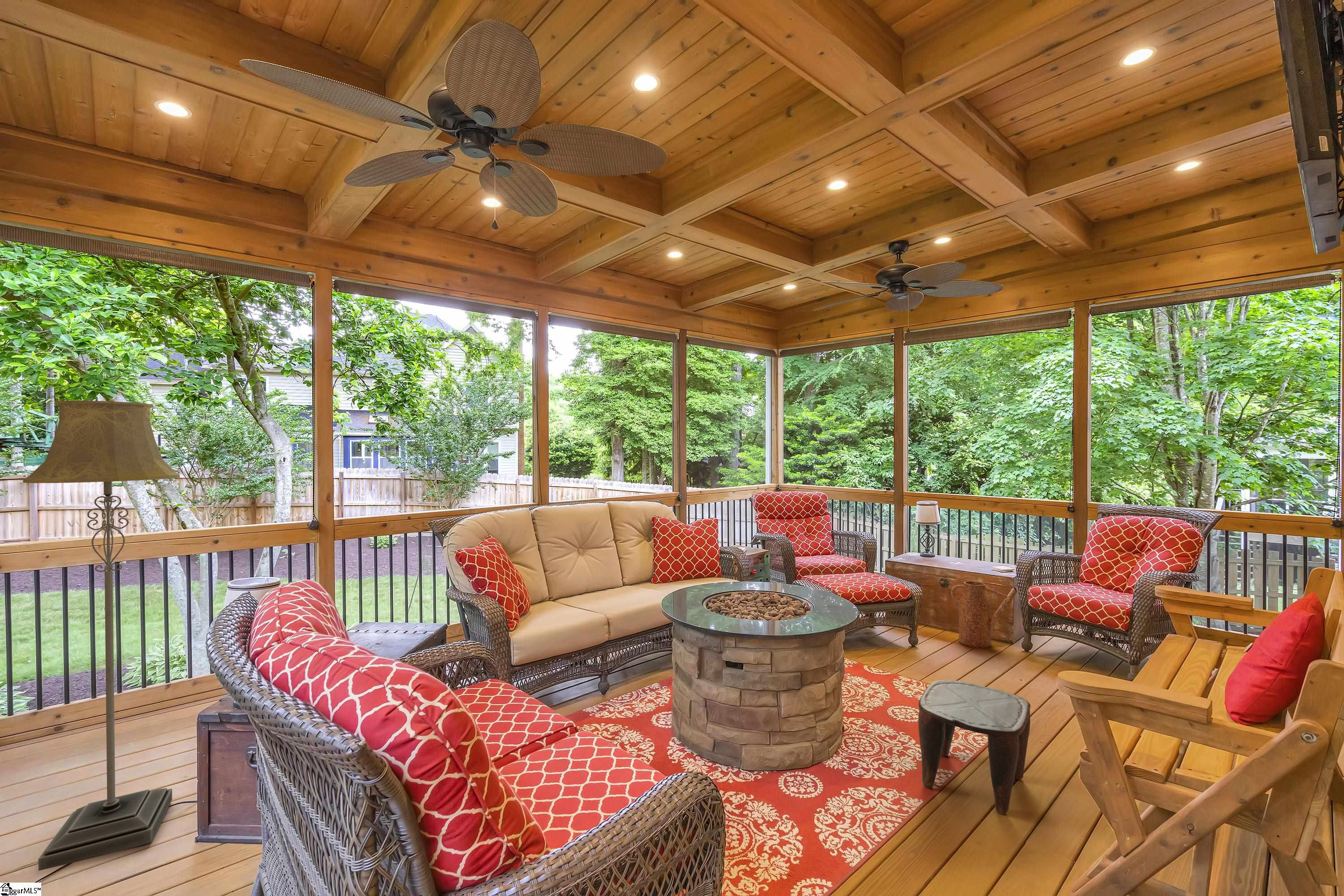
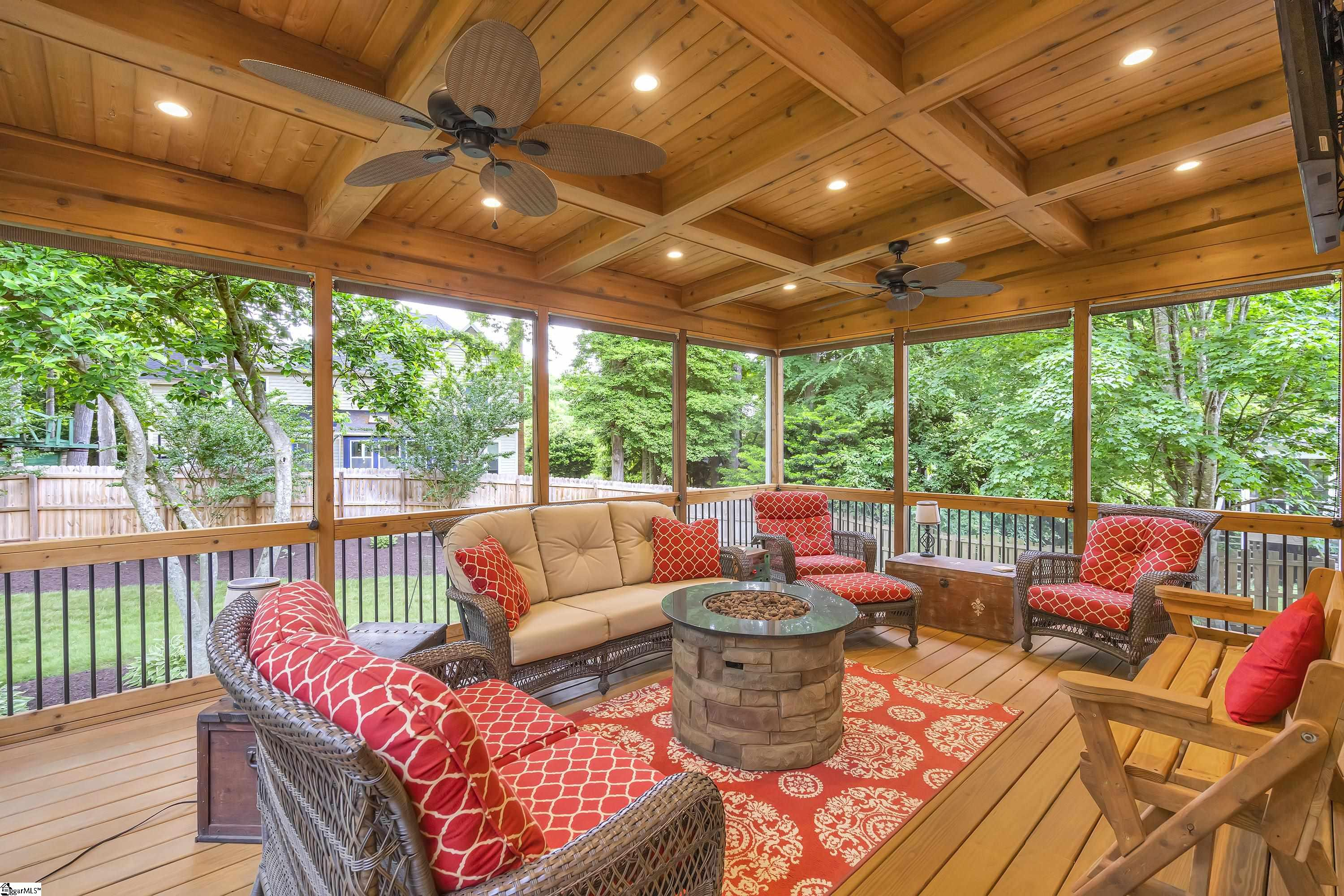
- stool [918,680,1031,814]
- watering can [950,581,1017,649]
- floor lamp [22,400,180,871]
